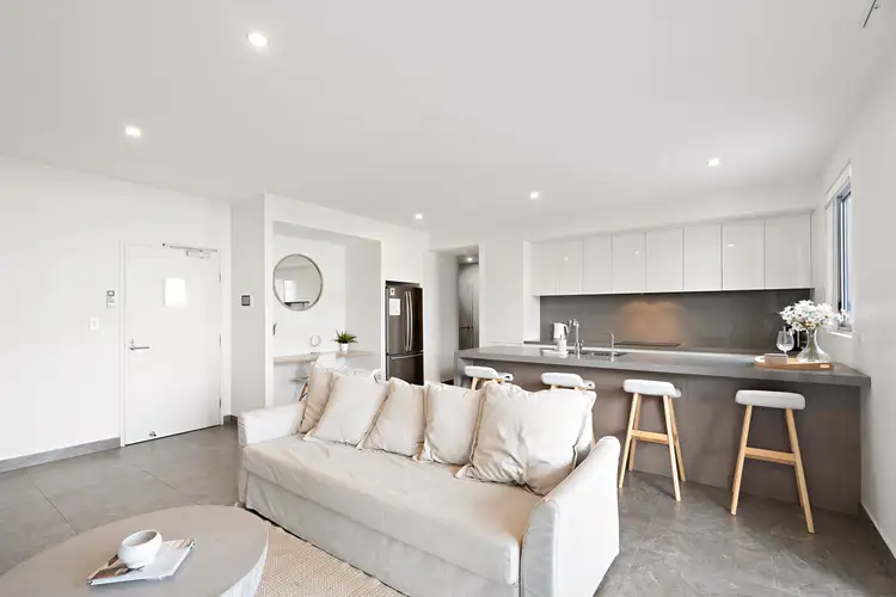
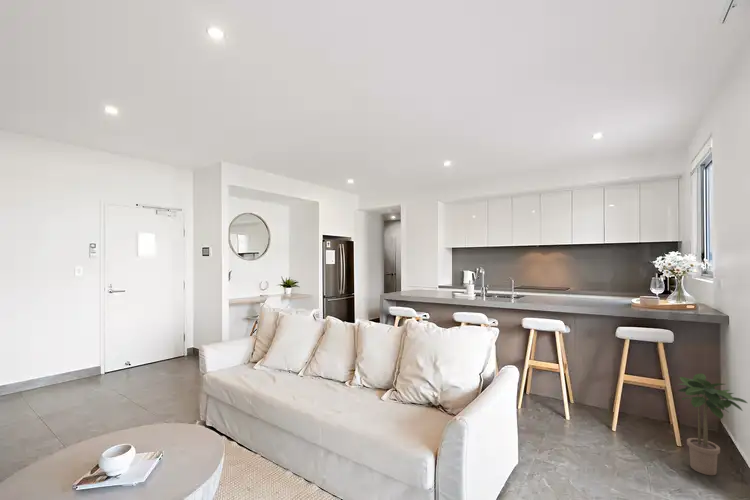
+ potted plant [676,373,748,476]
